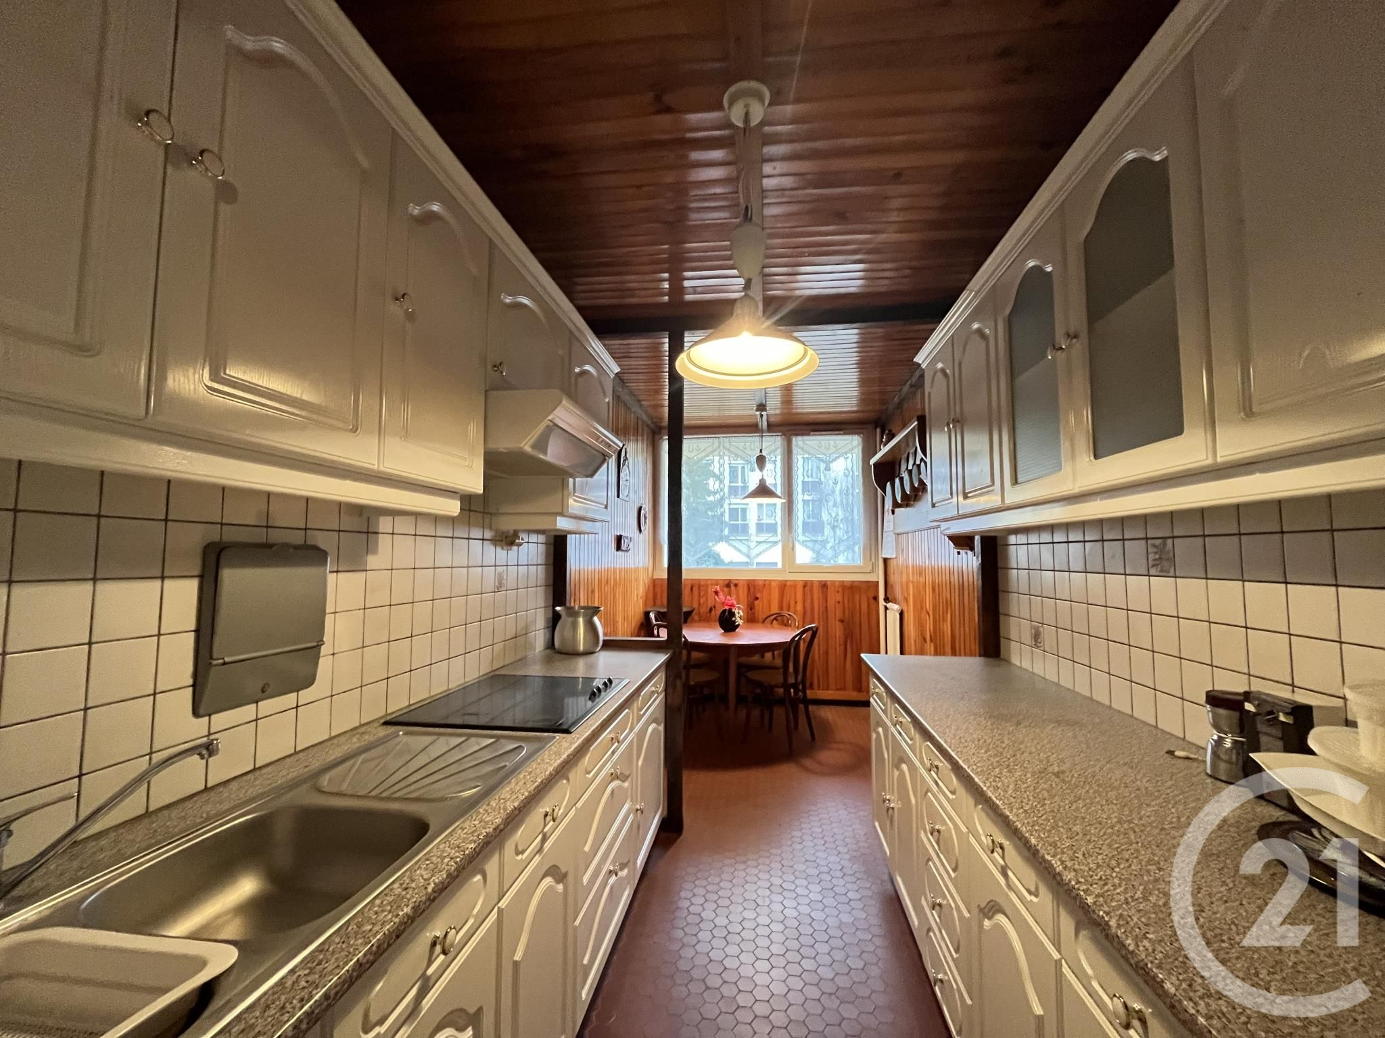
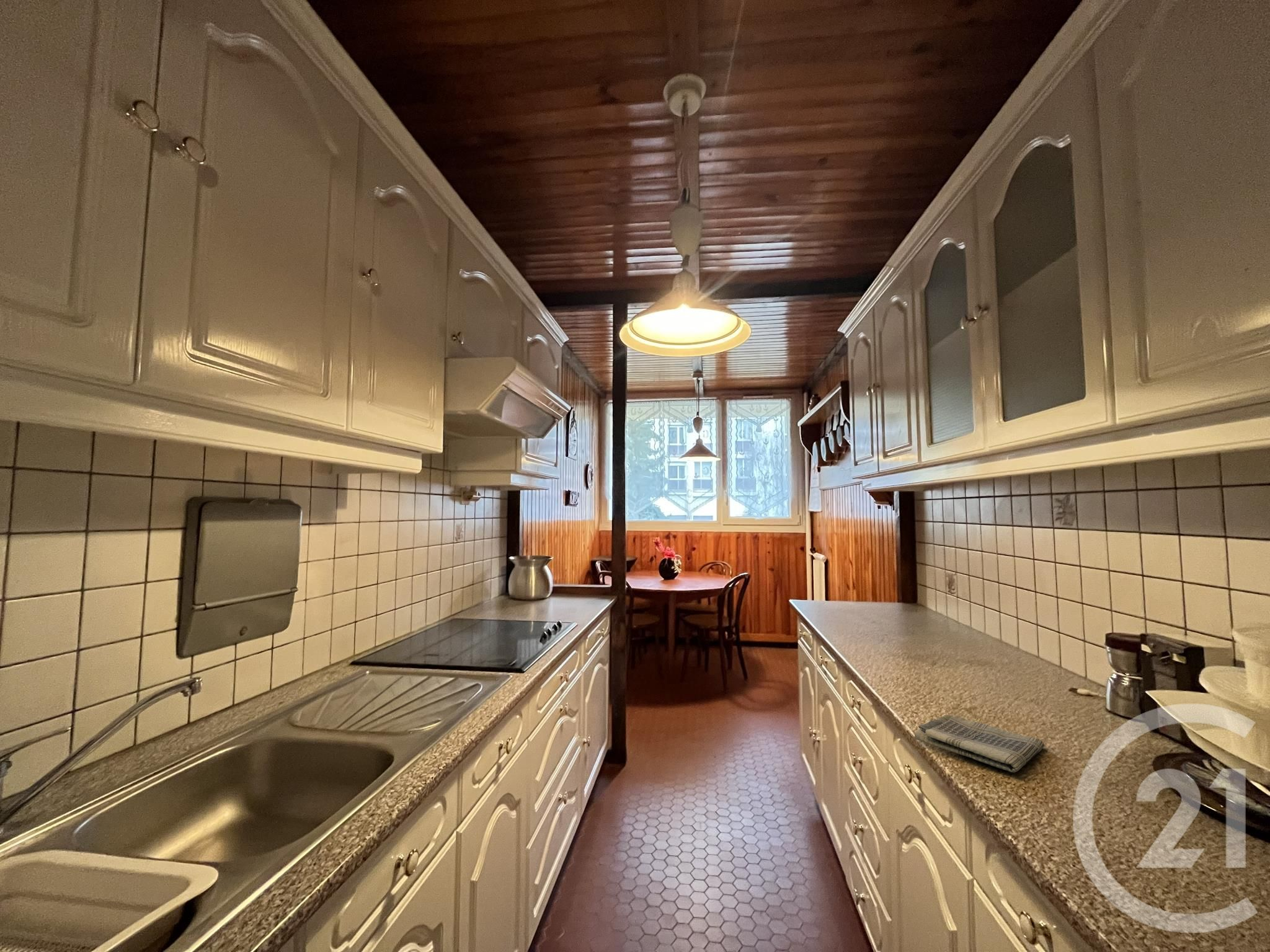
+ dish towel [913,714,1045,773]
